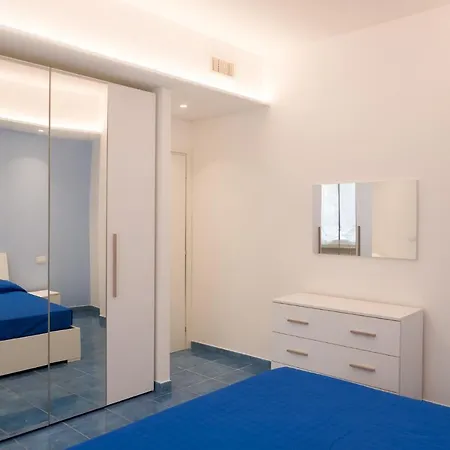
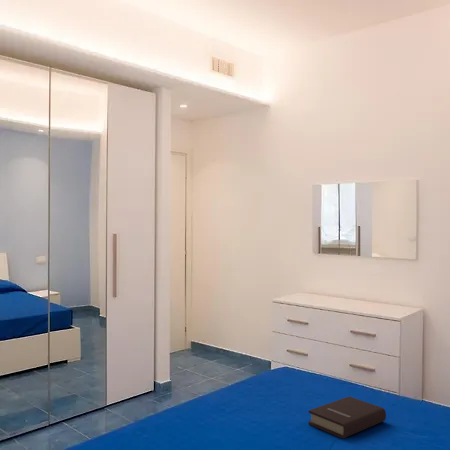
+ book [307,395,387,439]
